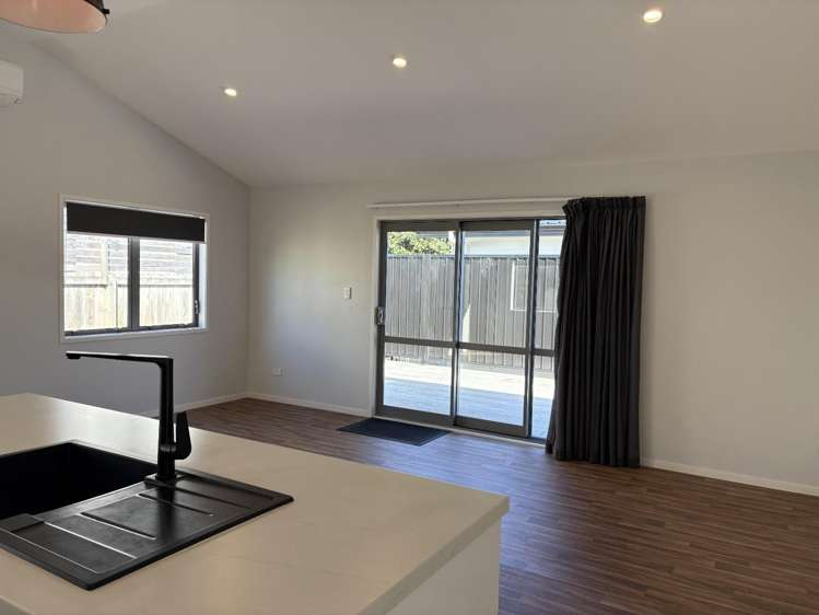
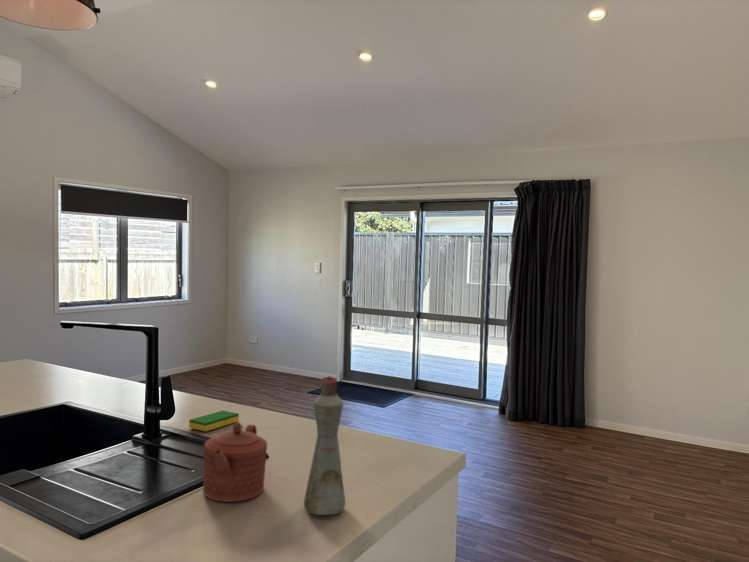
+ dish sponge [188,410,240,432]
+ teapot [202,421,268,503]
+ bottle [303,375,347,516]
